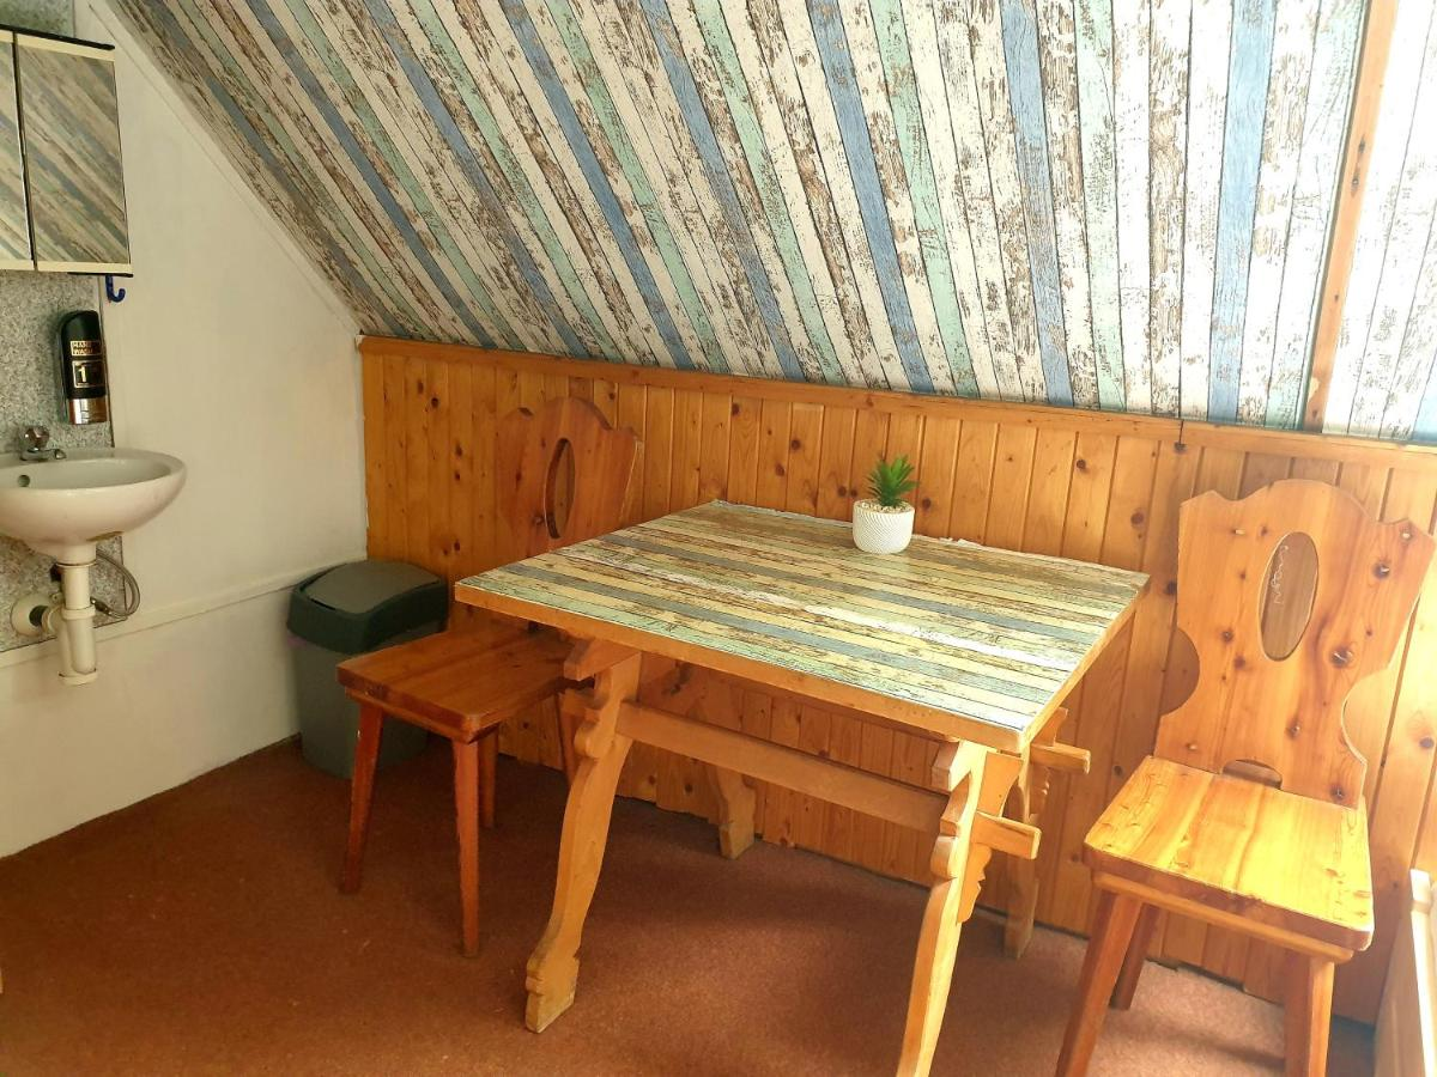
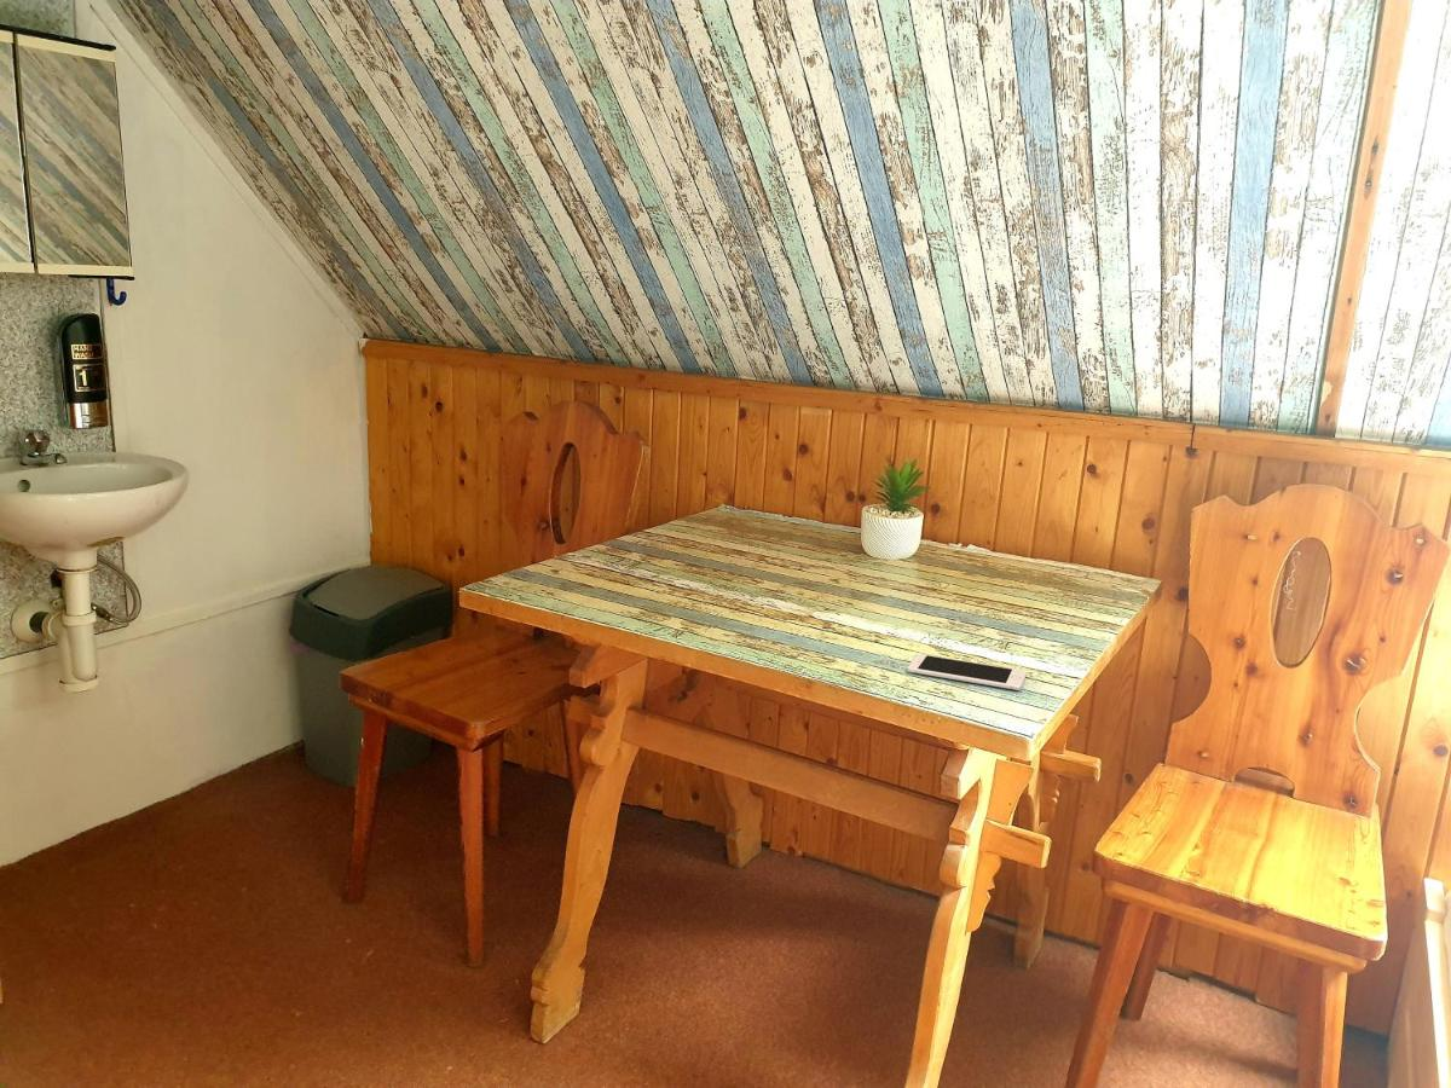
+ cell phone [906,653,1028,691]
